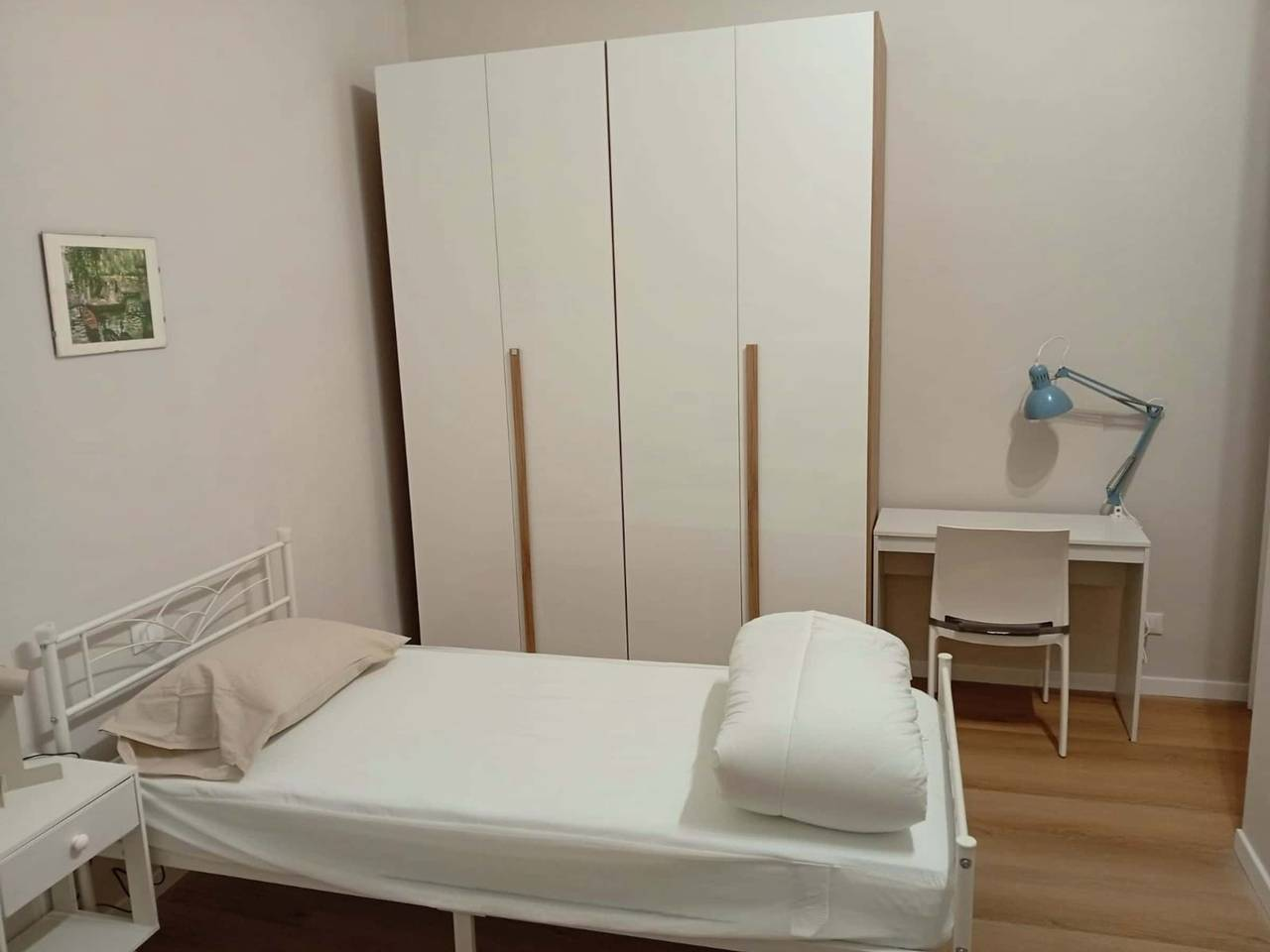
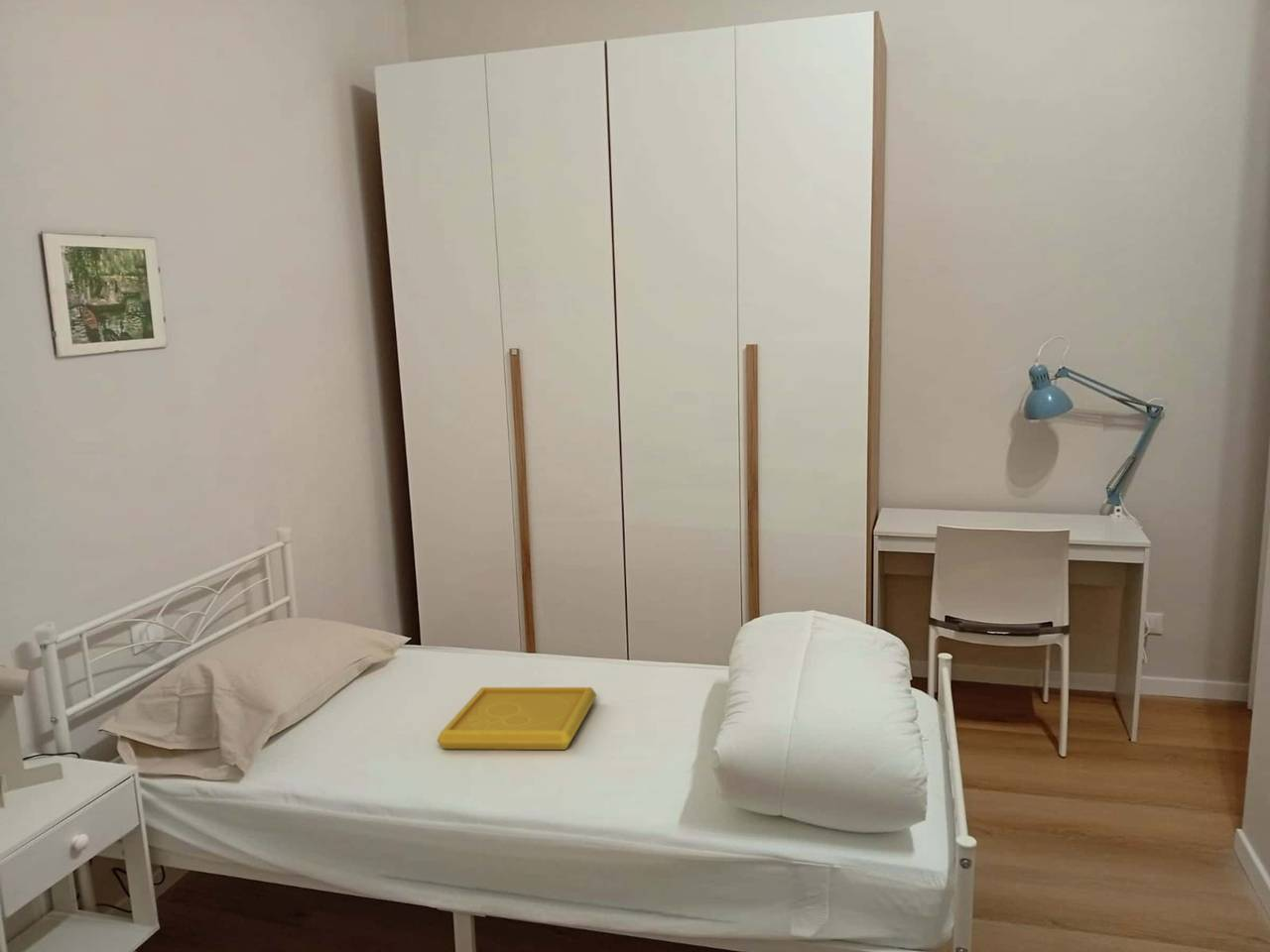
+ serving tray [437,686,597,751]
